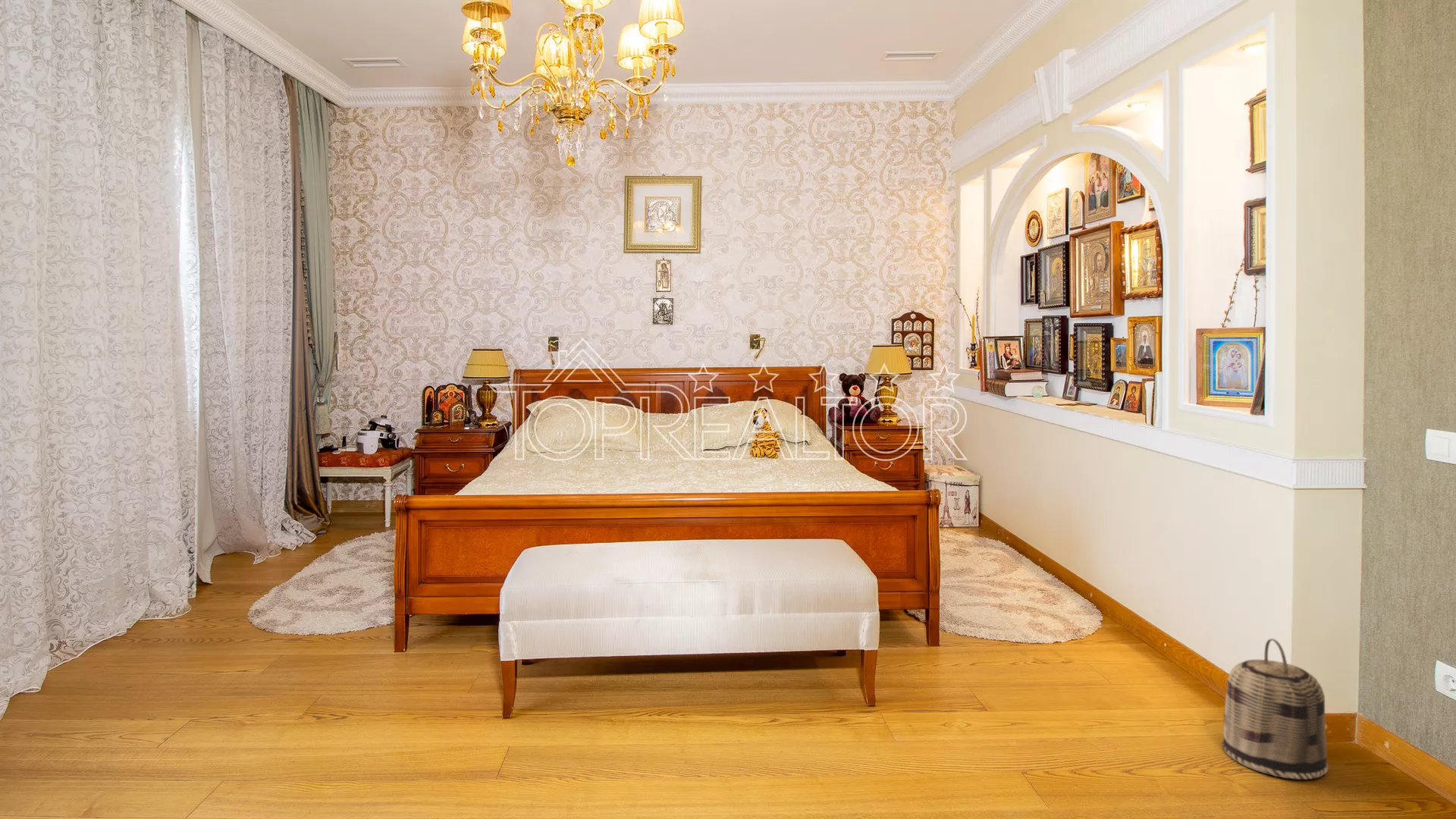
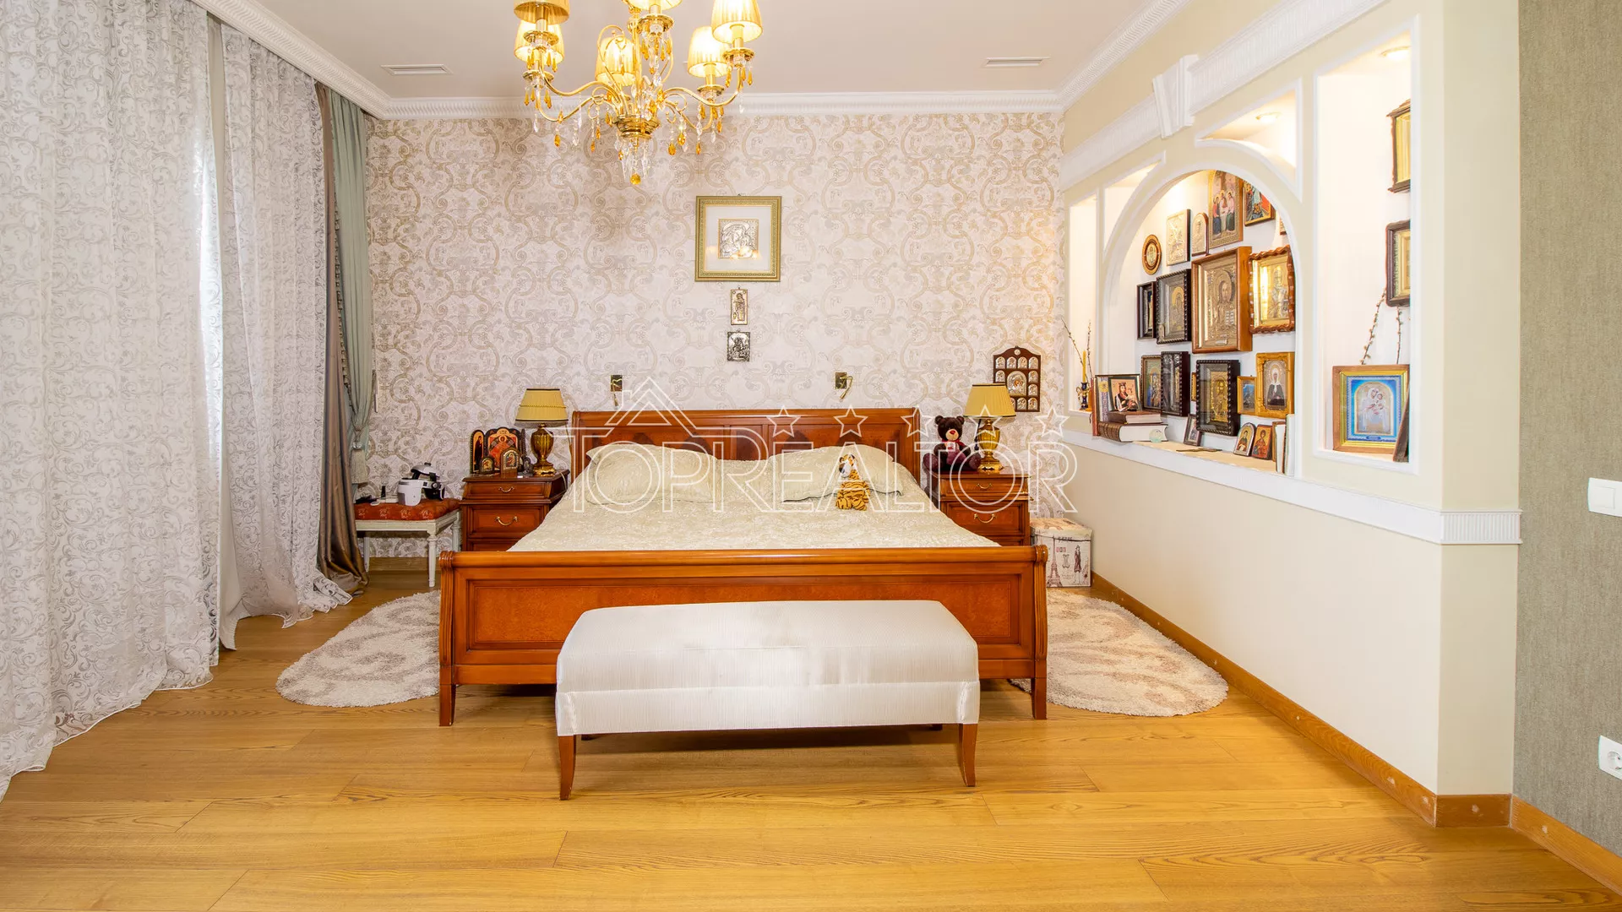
- basket [1221,638,1329,780]
